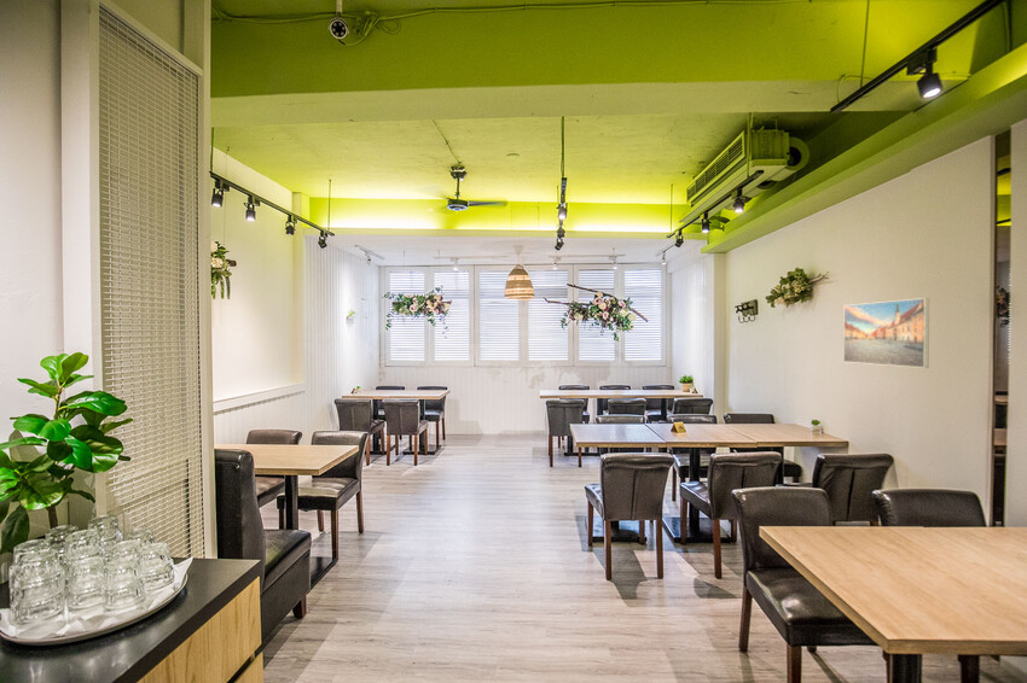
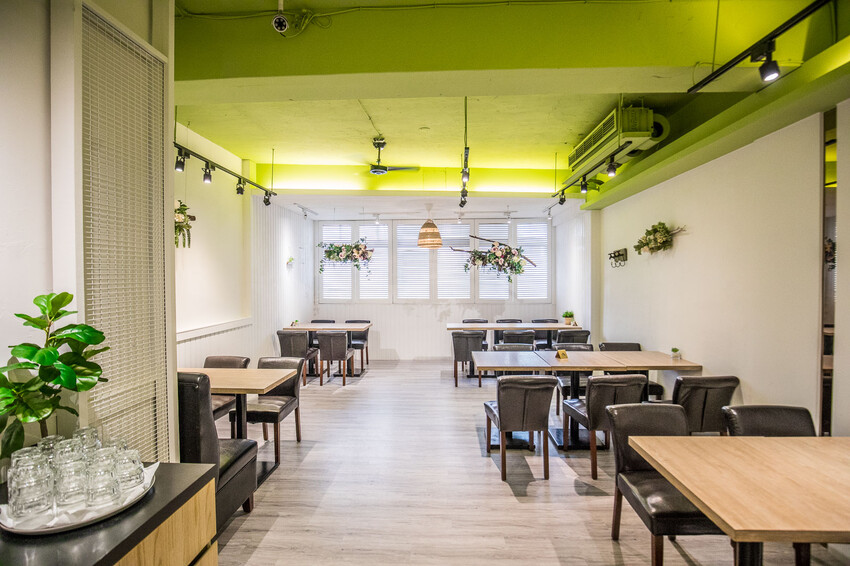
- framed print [842,297,930,369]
